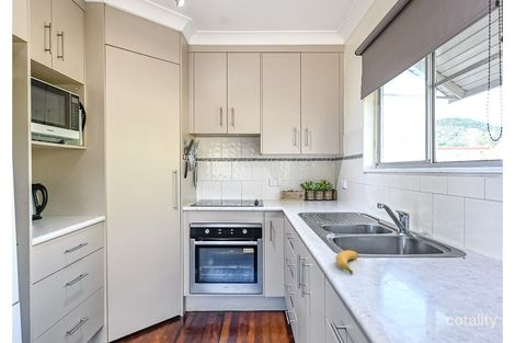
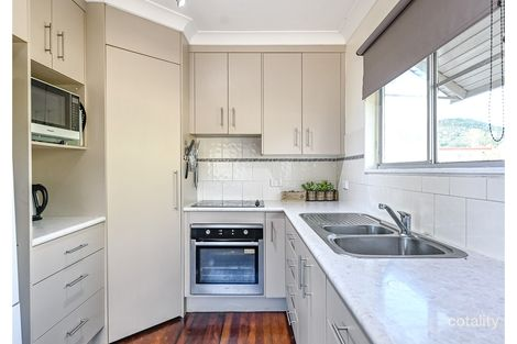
- banana [334,249,359,275]
